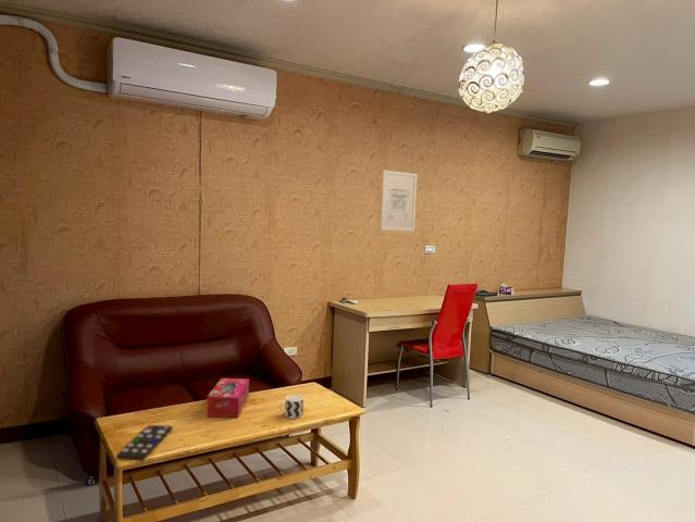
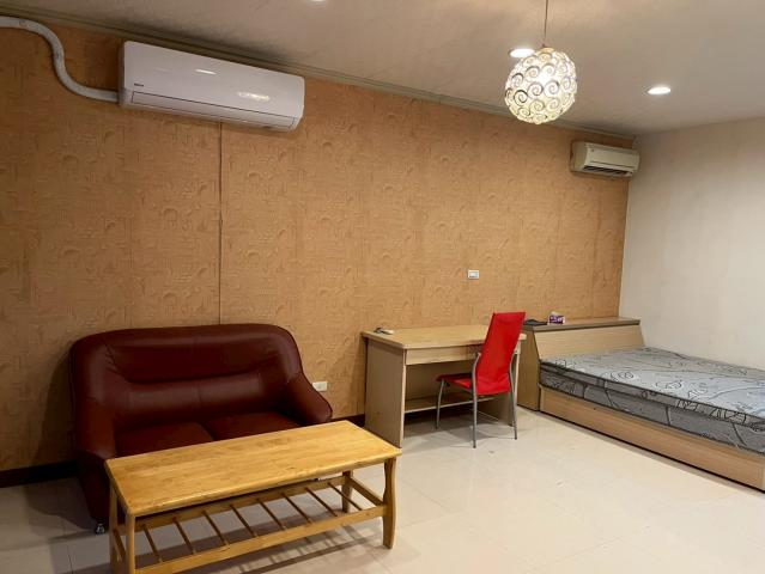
- wall art [380,169,419,233]
- cup [278,394,305,420]
- tissue box [206,377,250,419]
- remote control [115,424,174,461]
